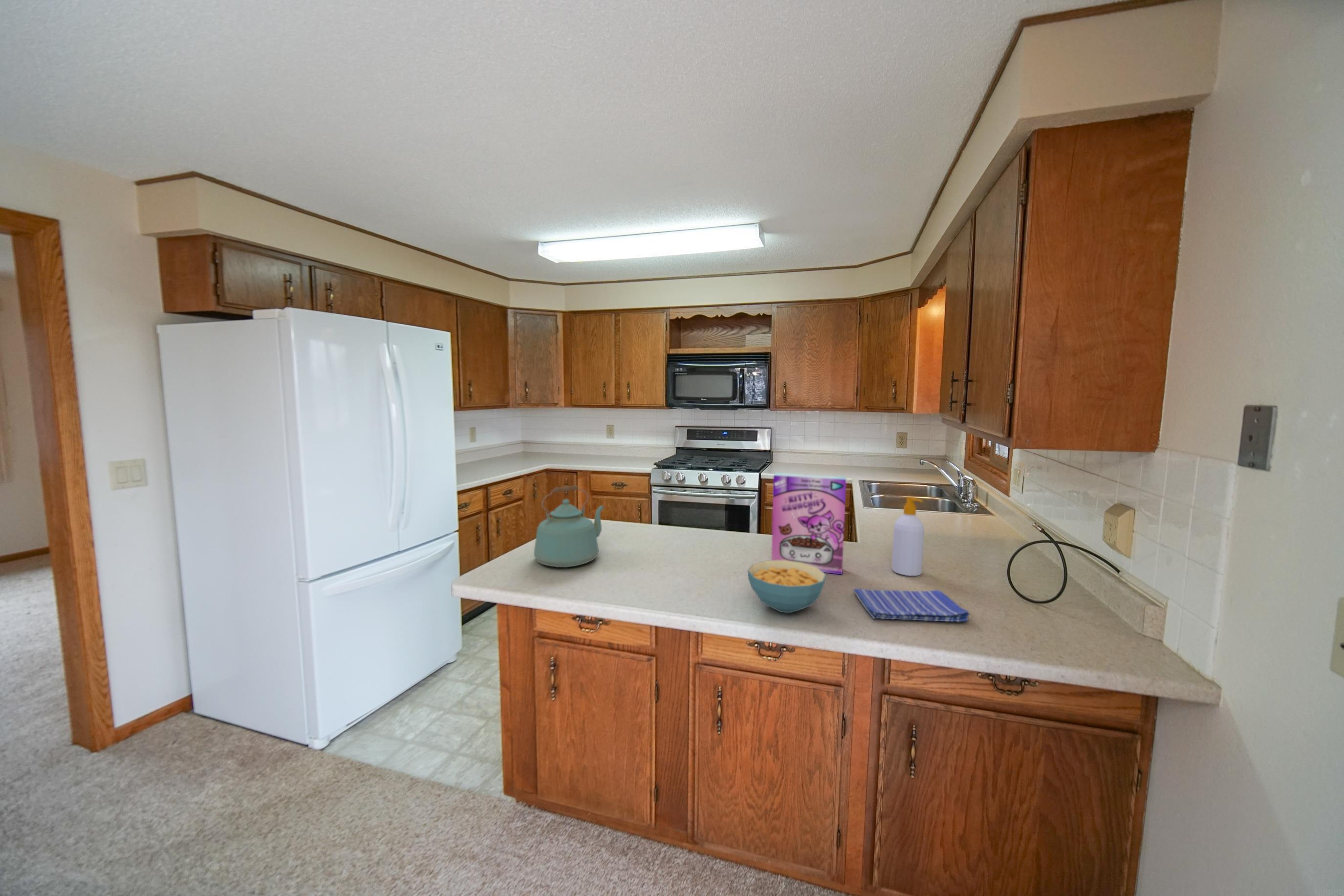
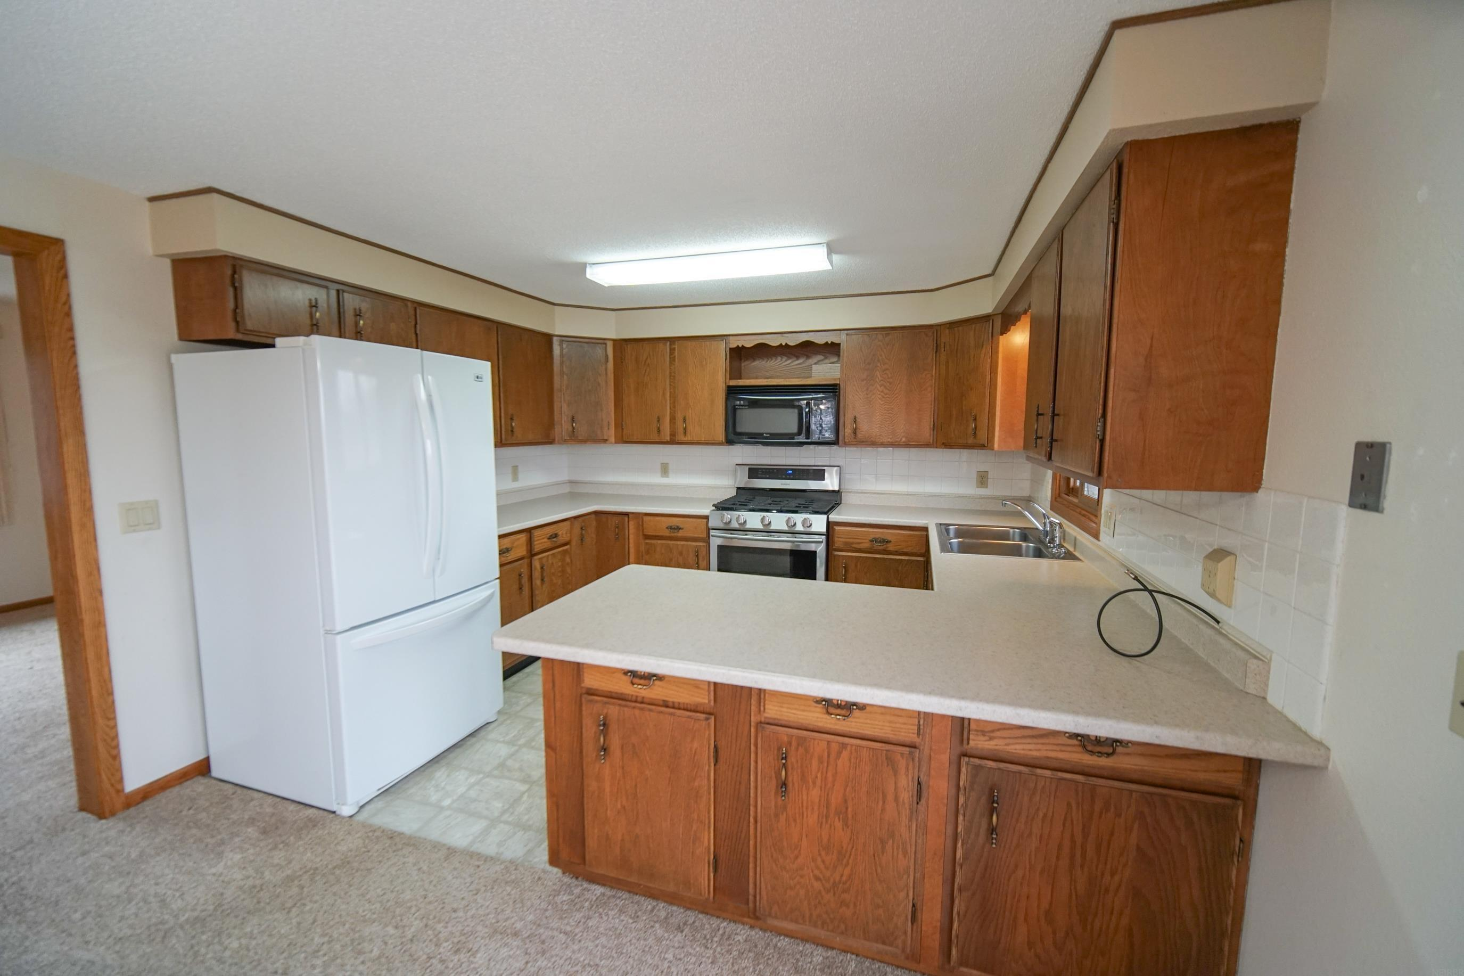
- cereal bowl [747,560,826,613]
- cereal box [771,472,847,575]
- soap bottle [891,496,925,576]
- kettle [533,484,605,568]
- dish towel [853,588,971,622]
